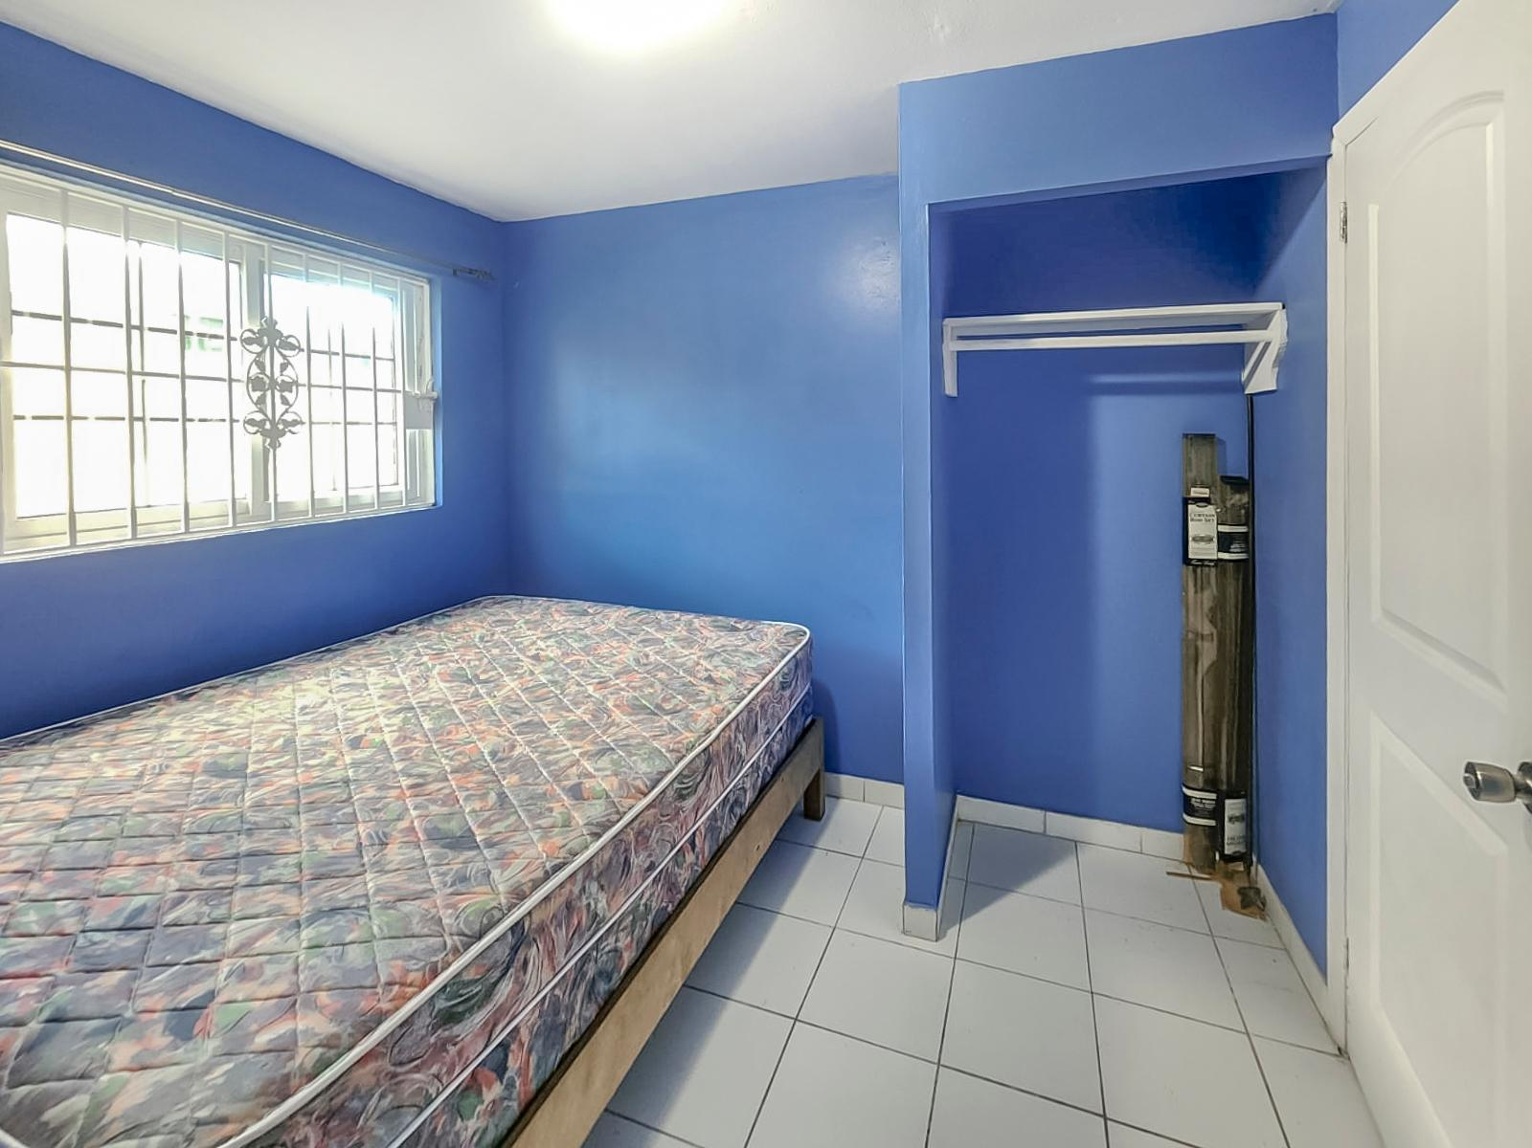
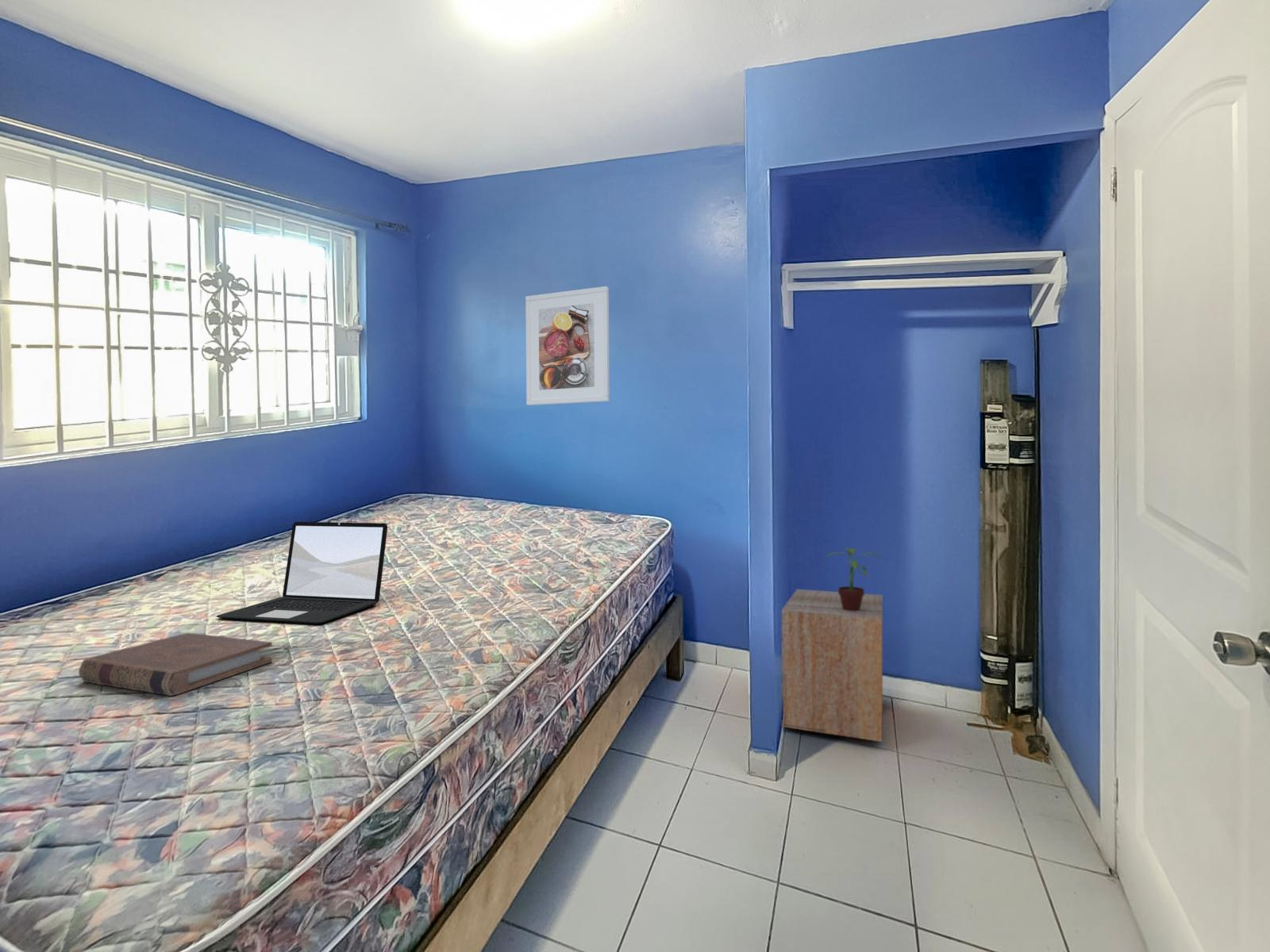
+ potted plant [819,547,889,611]
+ laptop [216,521,388,624]
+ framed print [525,286,610,406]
+ book [78,632,273,697]
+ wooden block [781,589,883,743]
